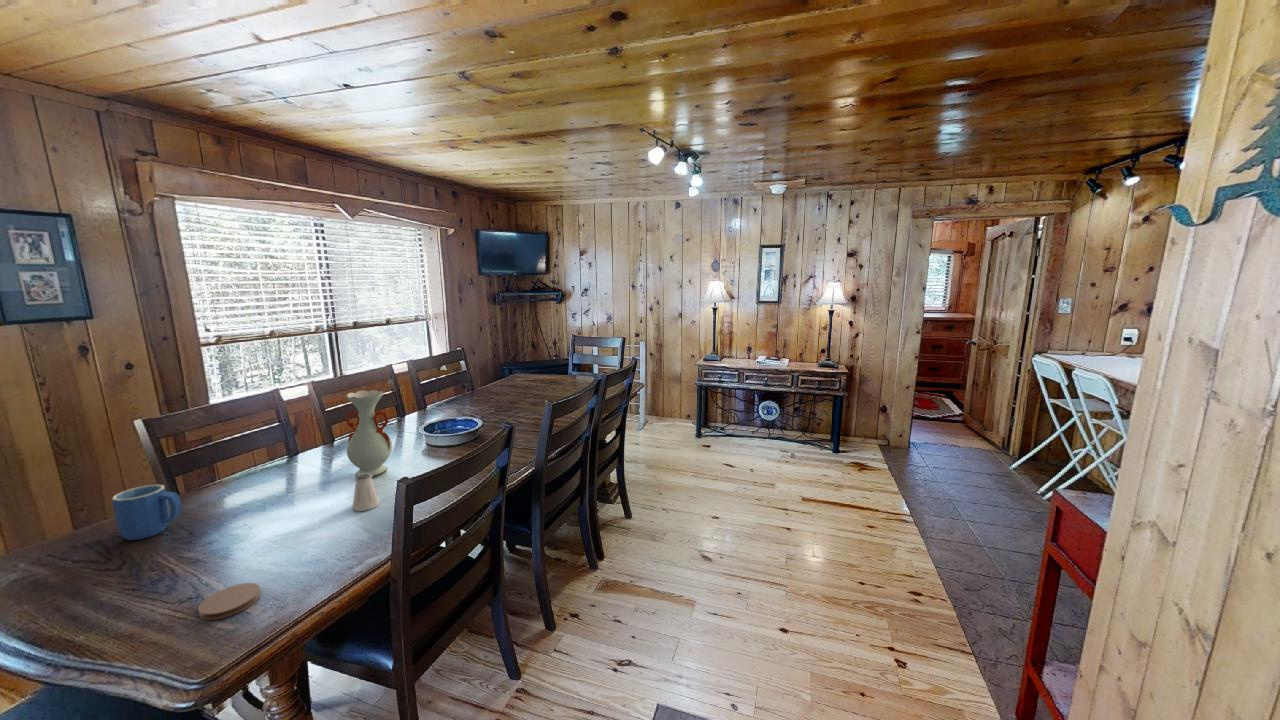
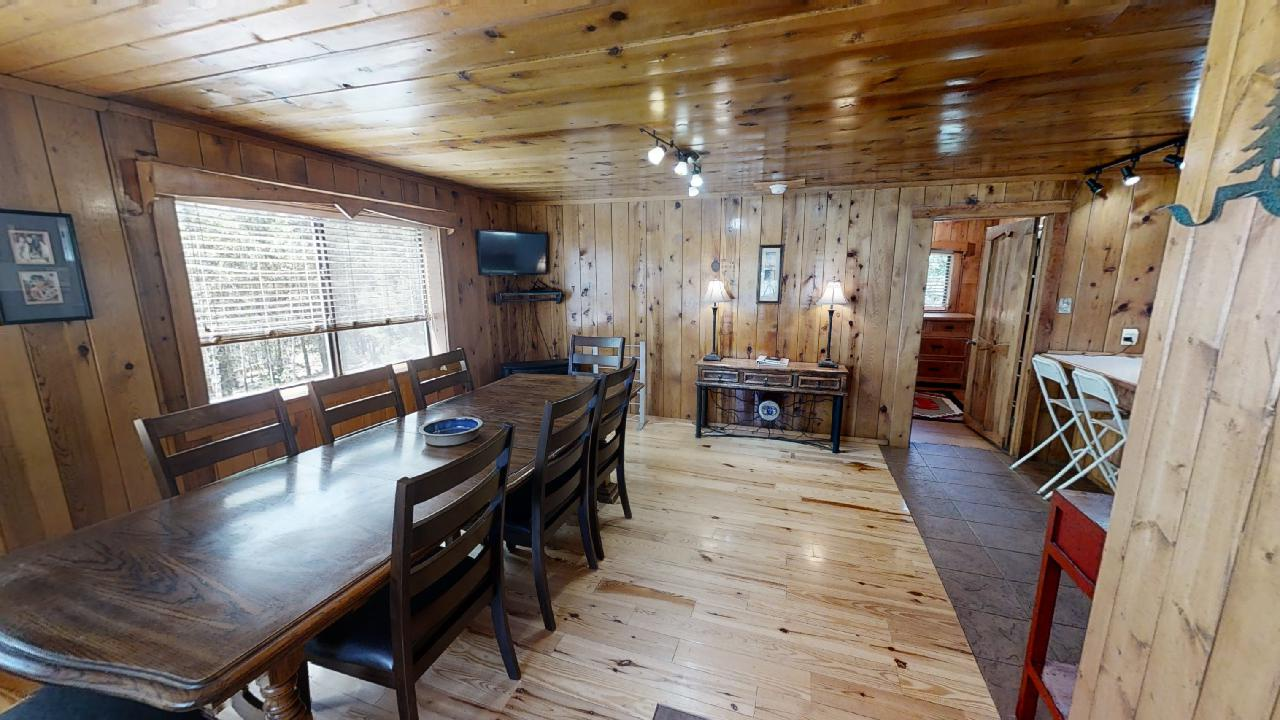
- coaster [197,582,262,621]
- saltshaker [352,473,381,512]
- vase [345,389,393,478]
- mug [111,484,183,541]
